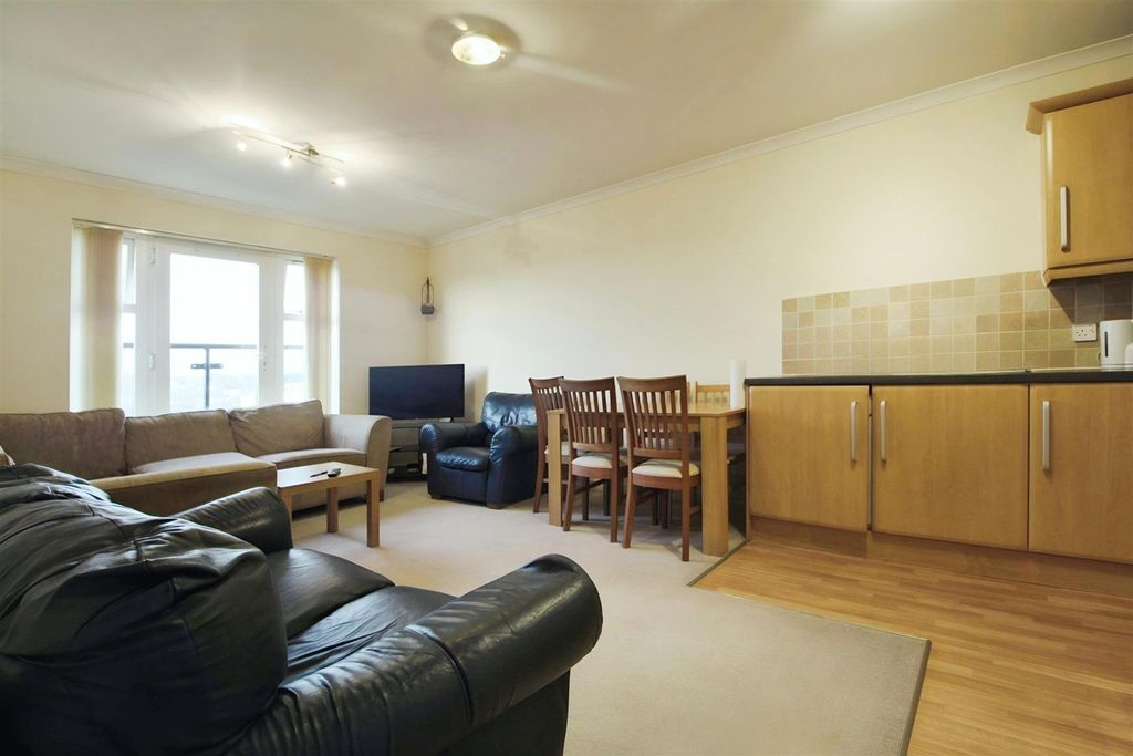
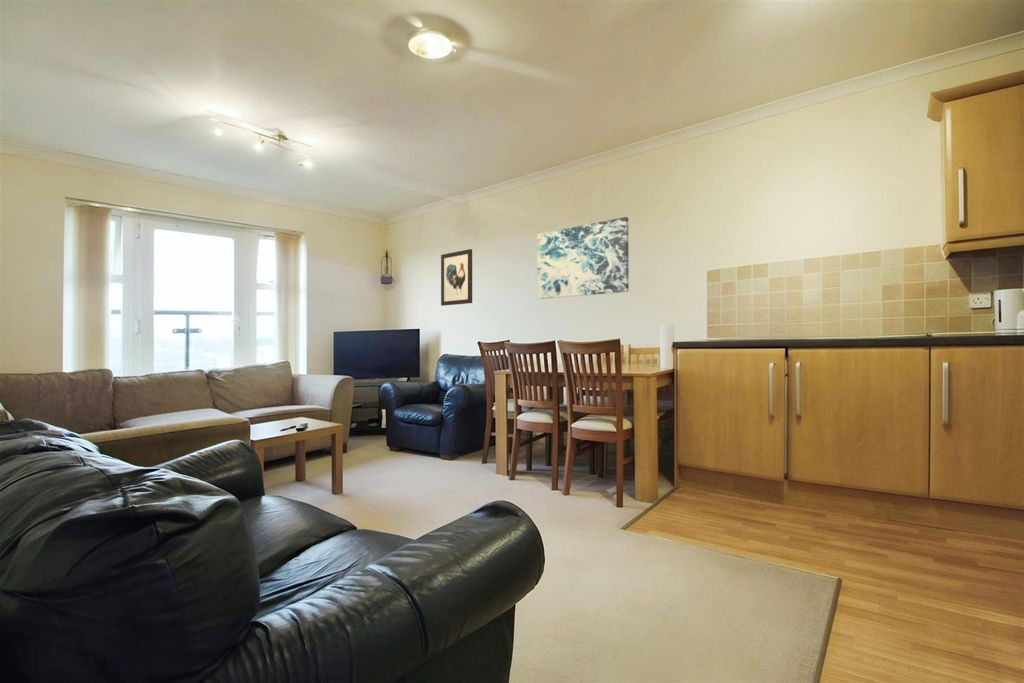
+ wall art [440,248,473,307]
+ wall art [536,216,630,300]
